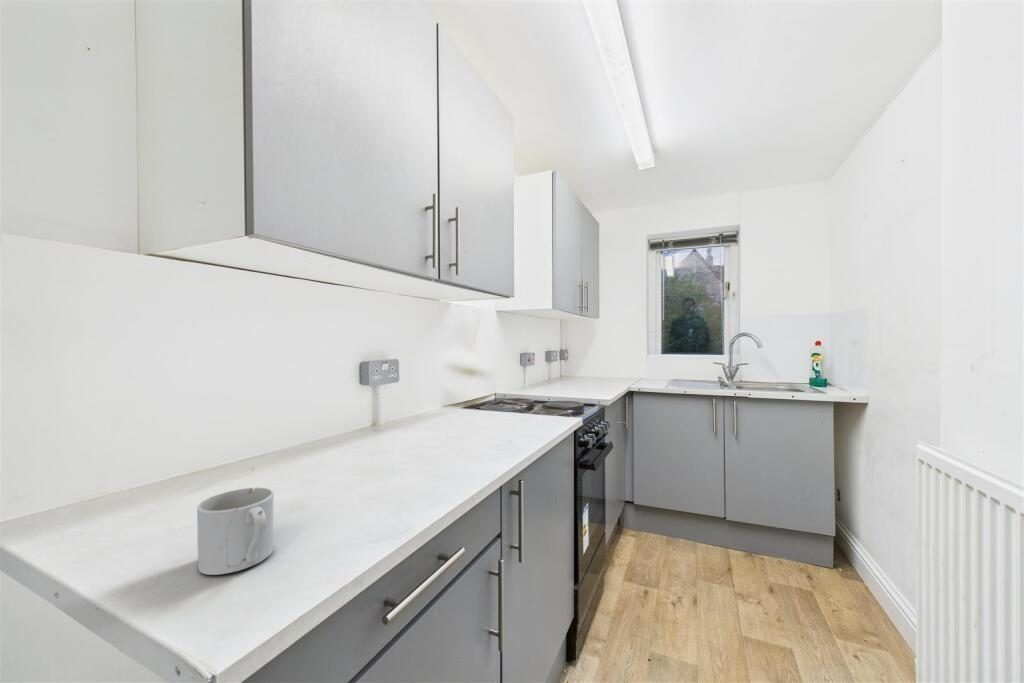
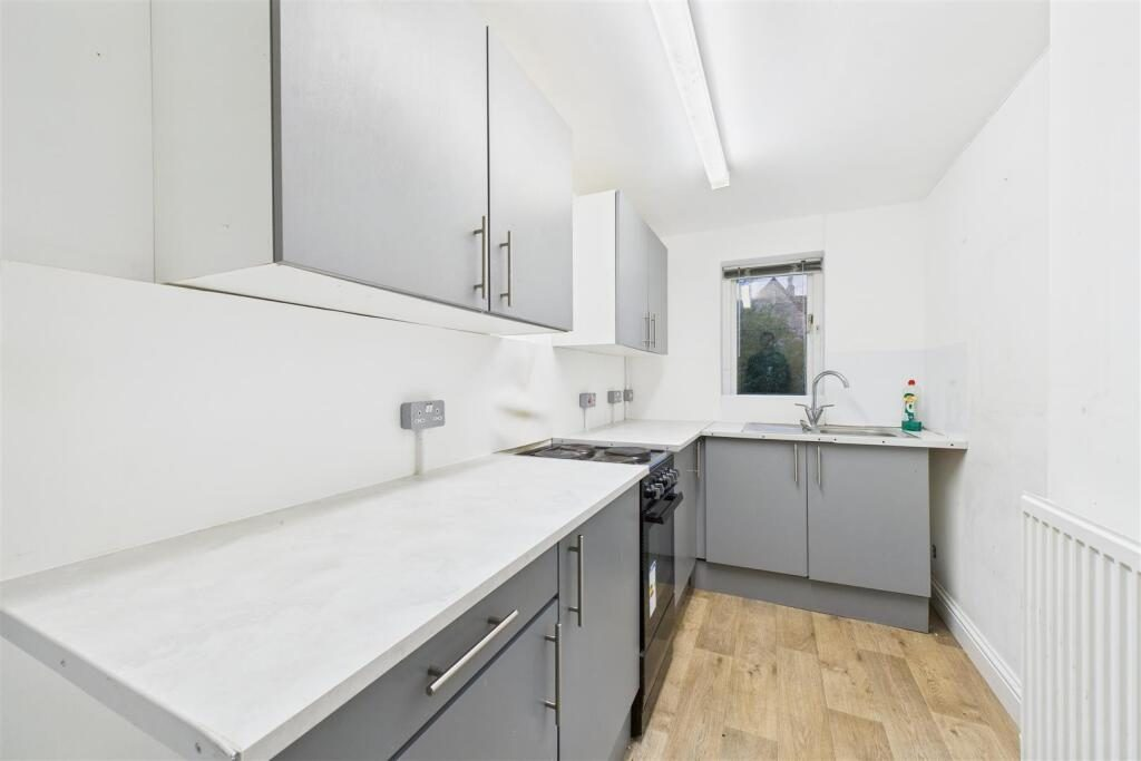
- mug [196,487,275,576]
